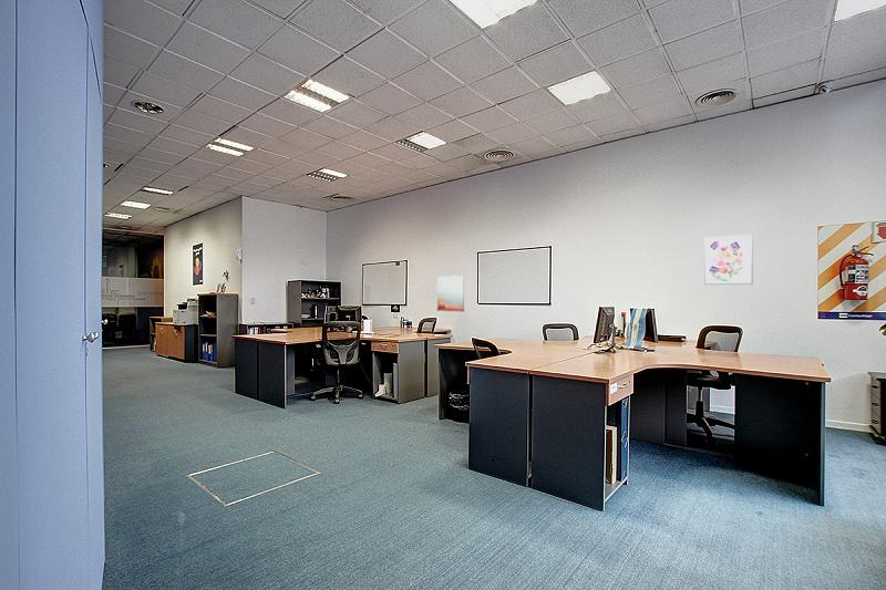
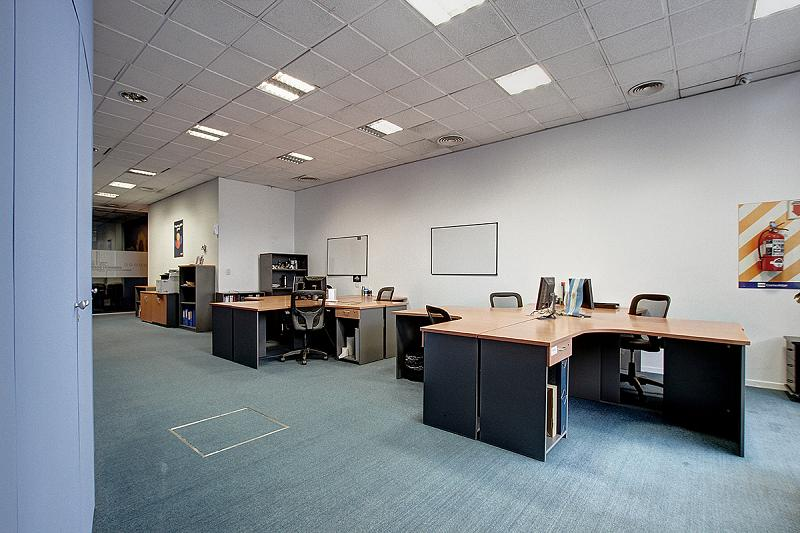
- wall art [703,234,754,286]
- wall art [436,275,465,313]
